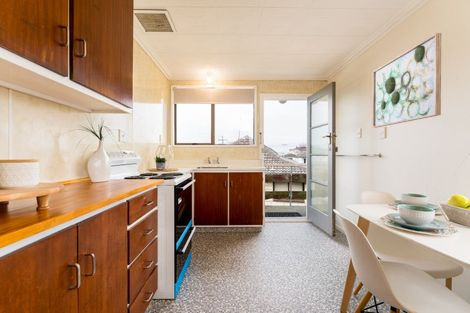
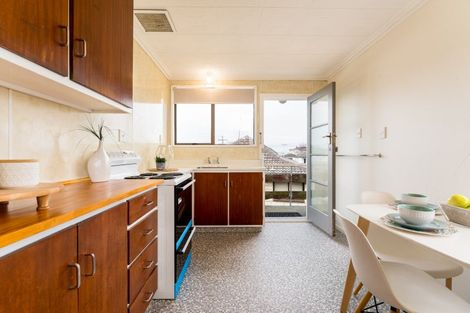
- wall art [372,32,442,129]
